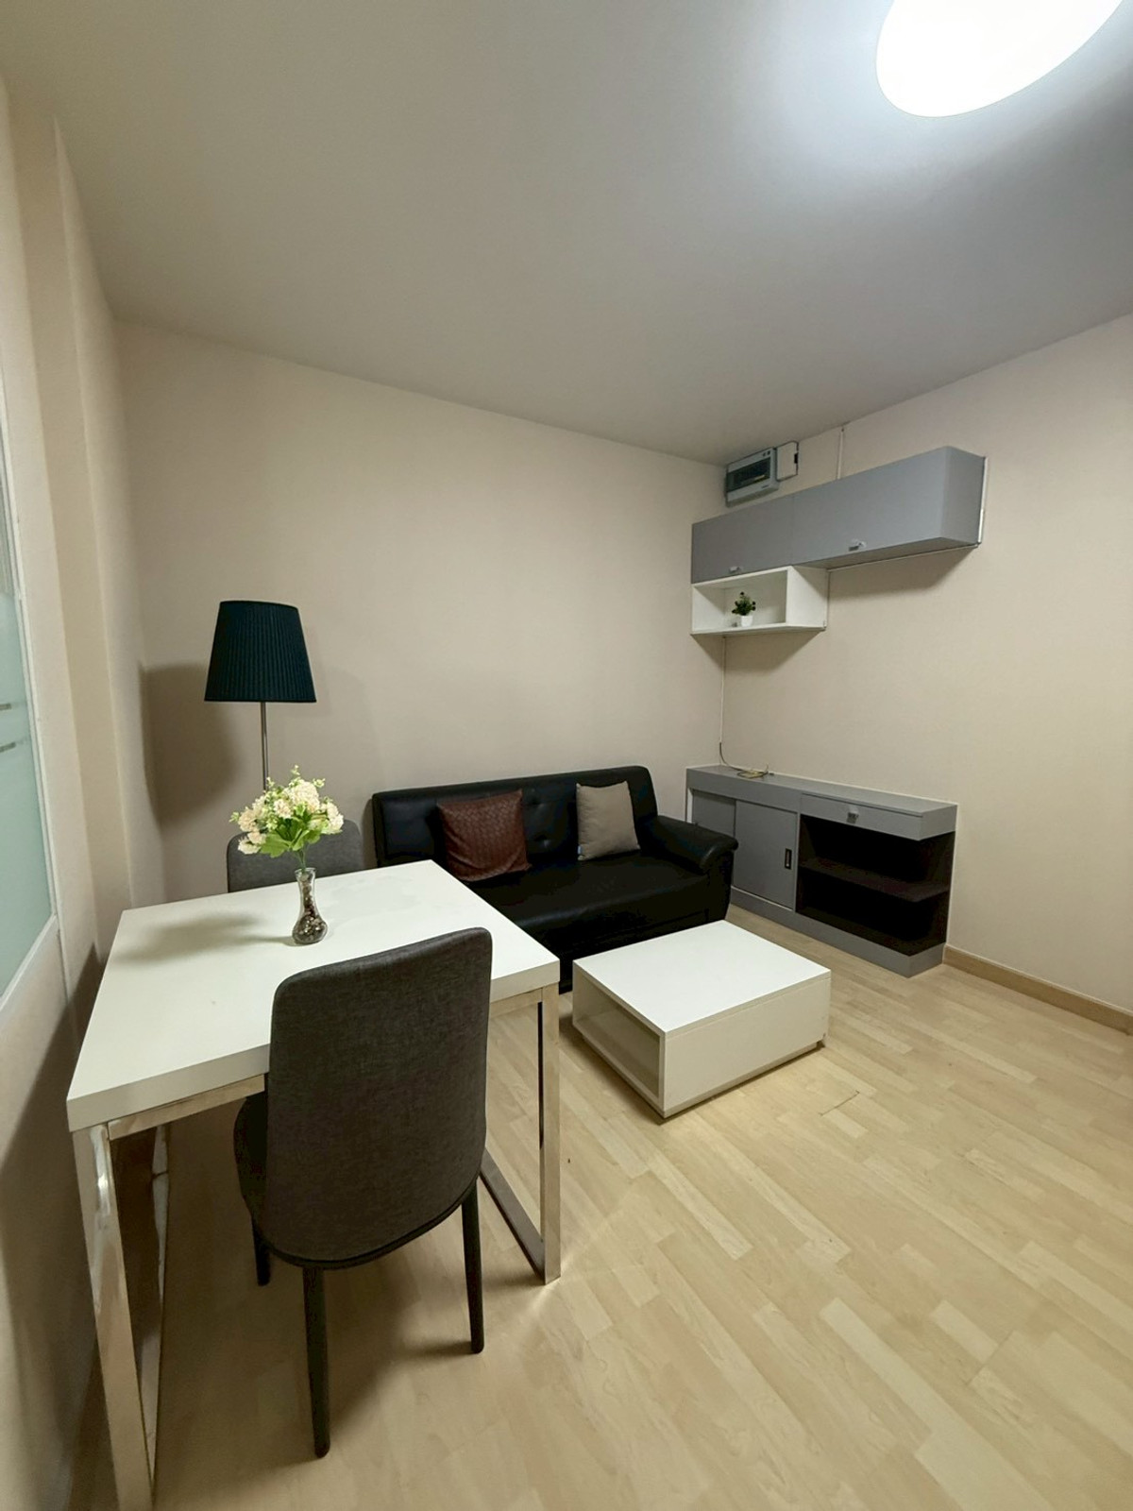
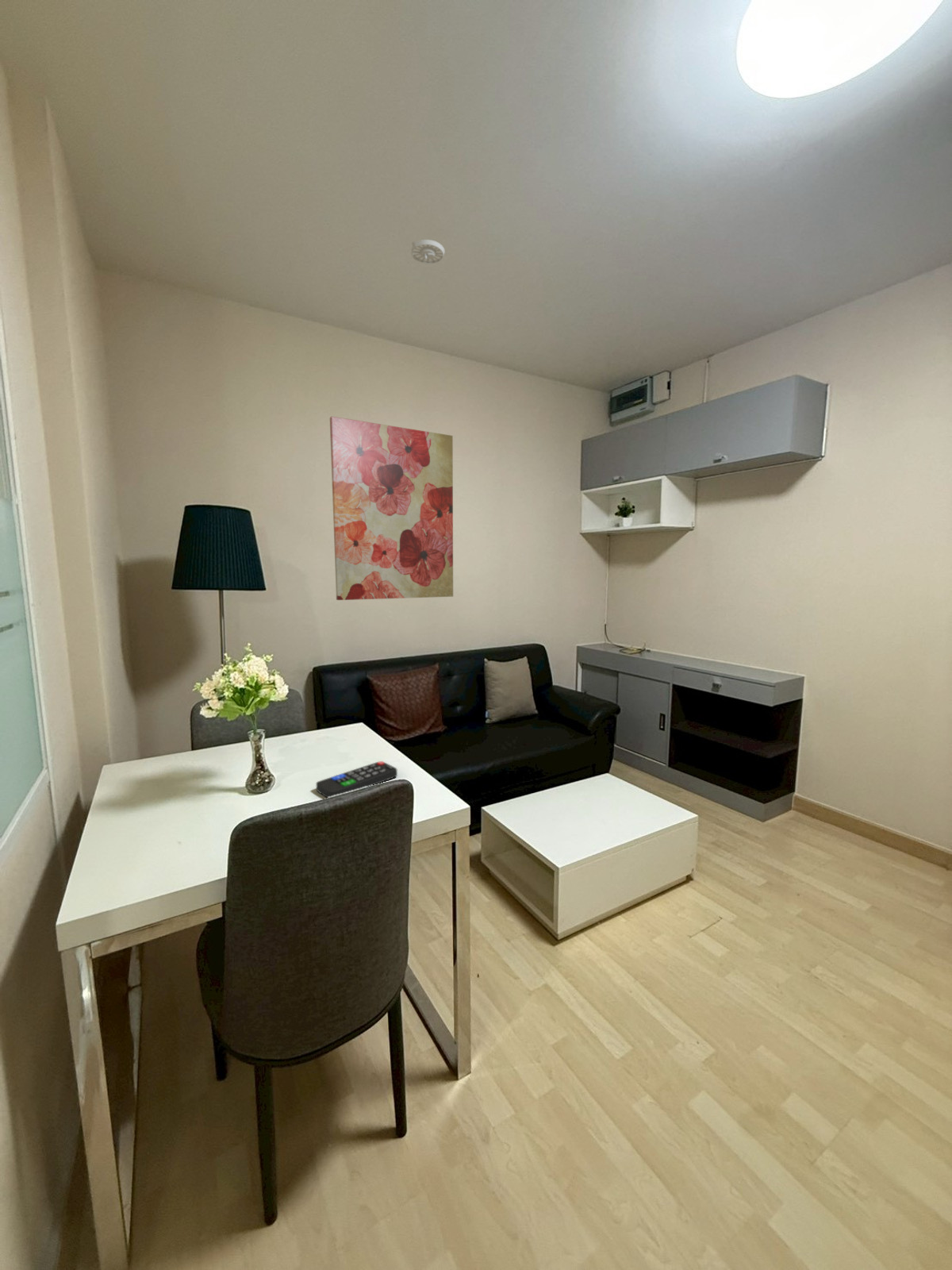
+ wall art [329,416,454,601]
+ remote control [316,760,398,799]
+ smoke detector [410,239,446,264]
